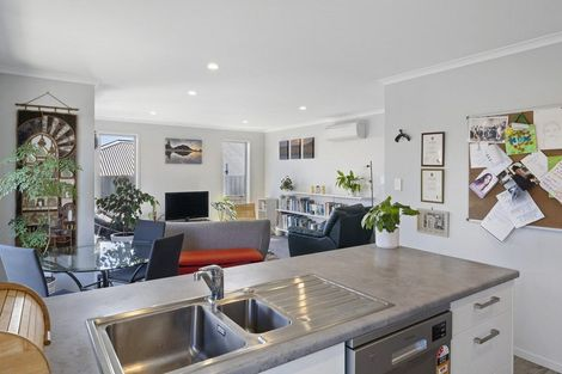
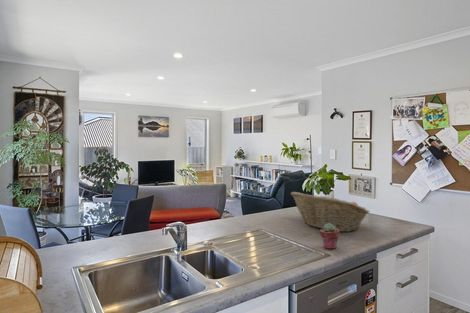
+ fruit basket [290,191,370,233]
+ potted succulent [319,223,340,250]
